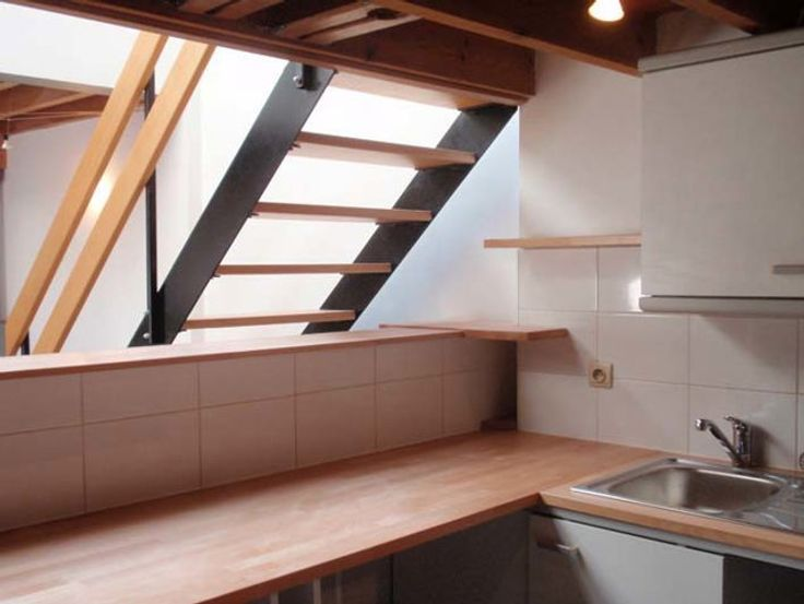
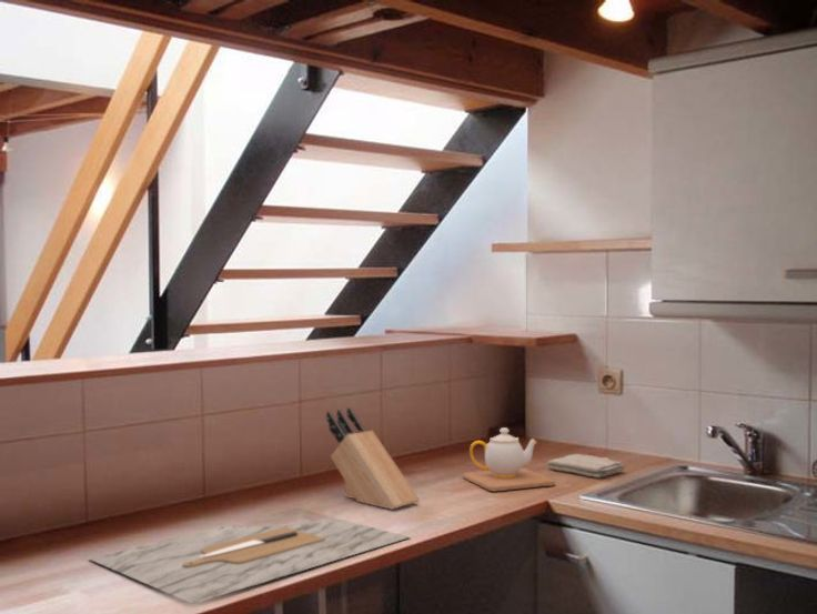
+ cutting board [88,520,411,605]
+ washcloth [545,453,626,479]
+ knife block [325,406,421,511]
+ teapot [462,426,556,492]
